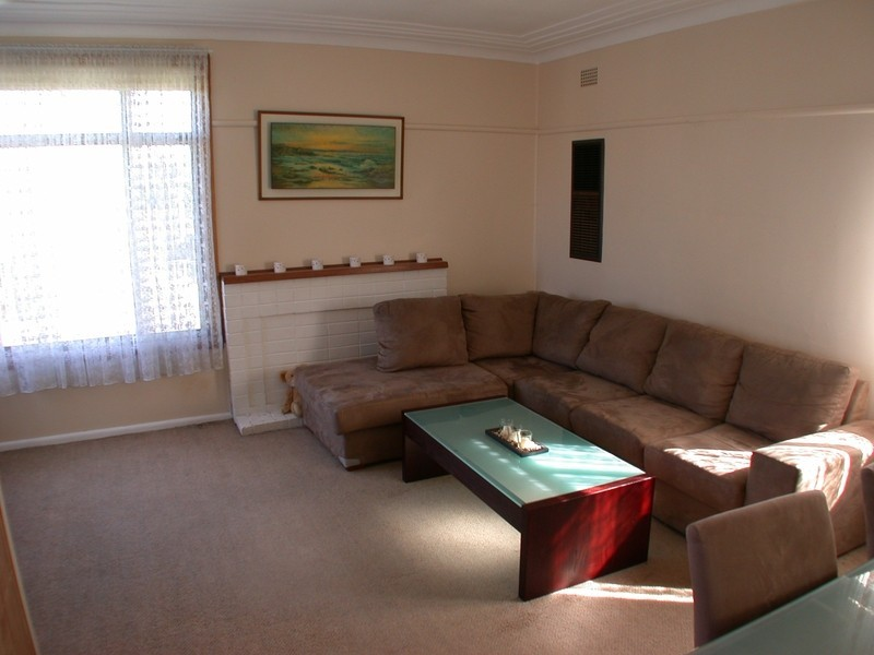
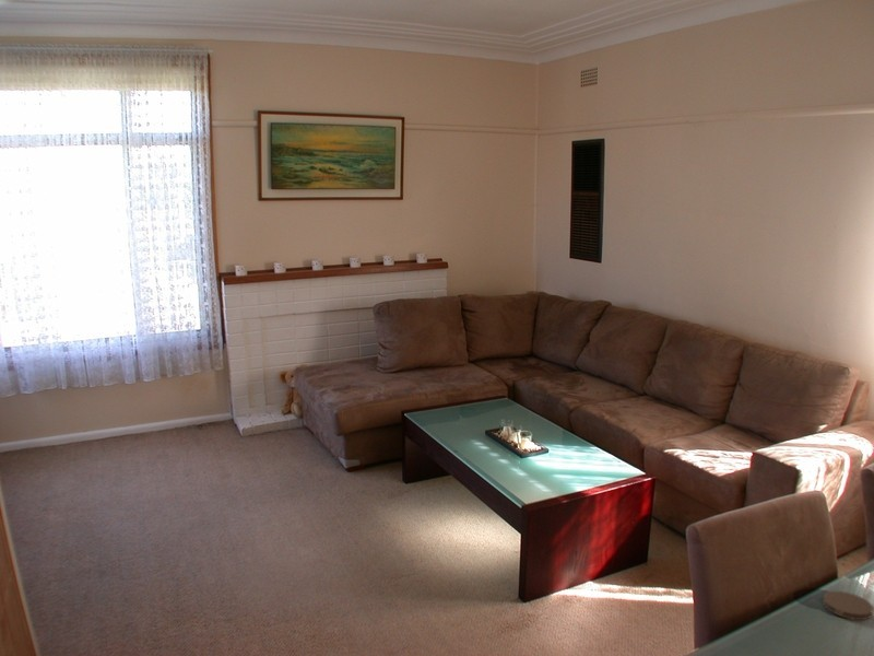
+ coaster [822,590,874,621]
